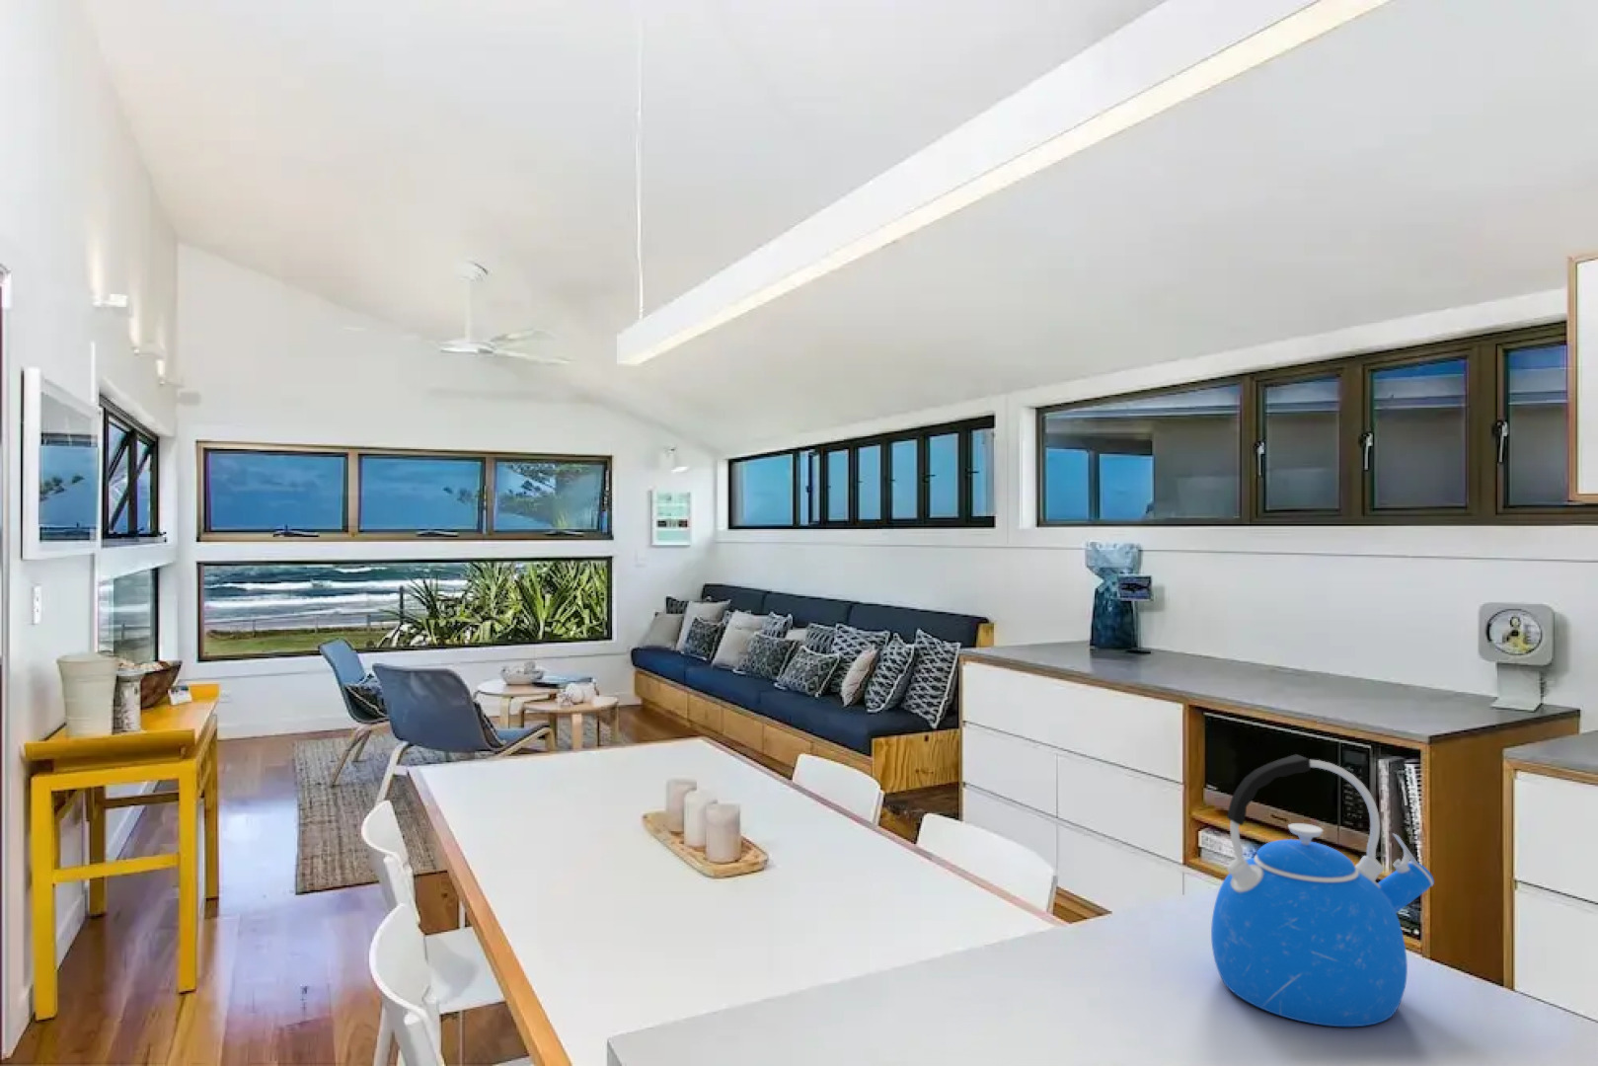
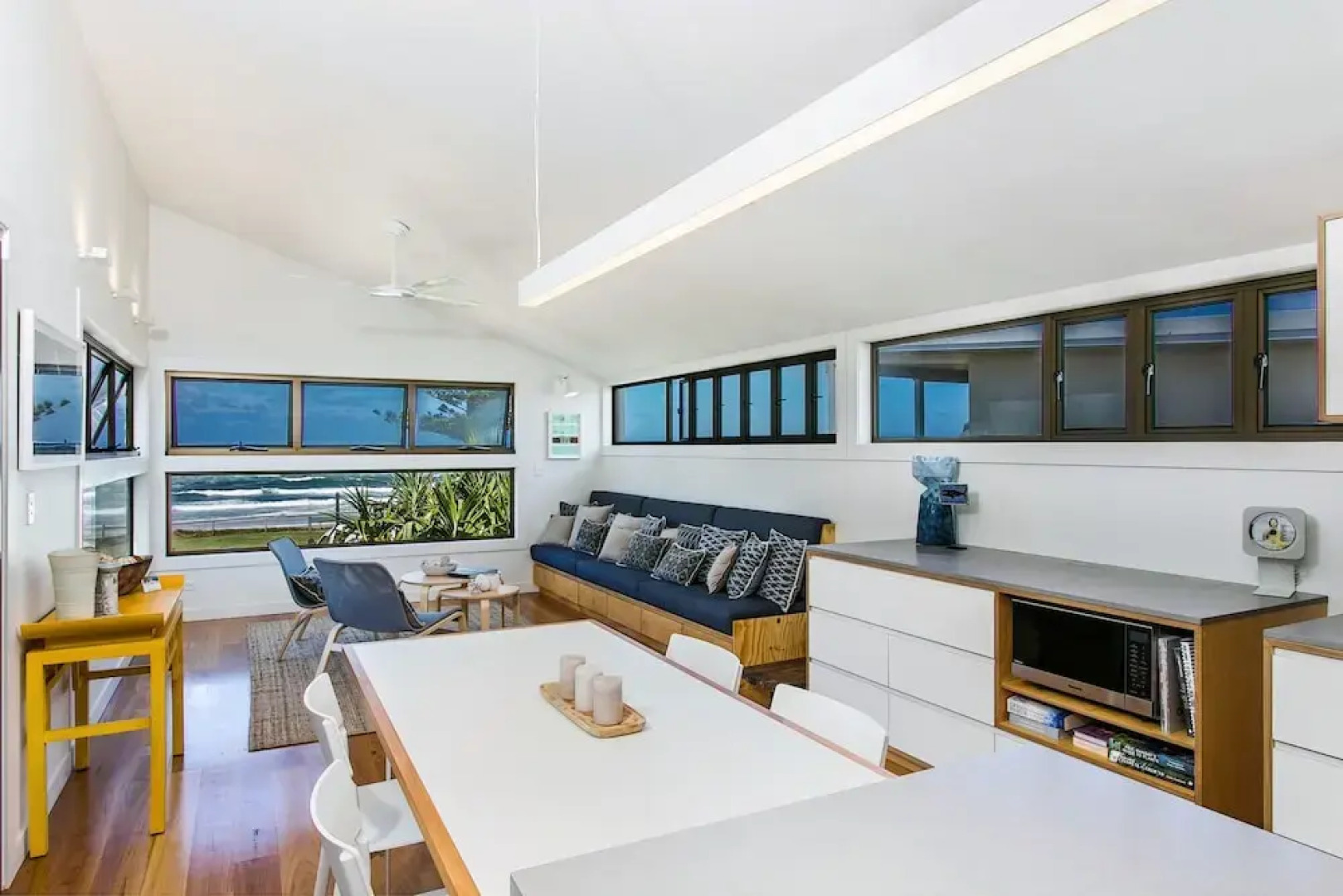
- kettle [1210,753,1435,1028]
